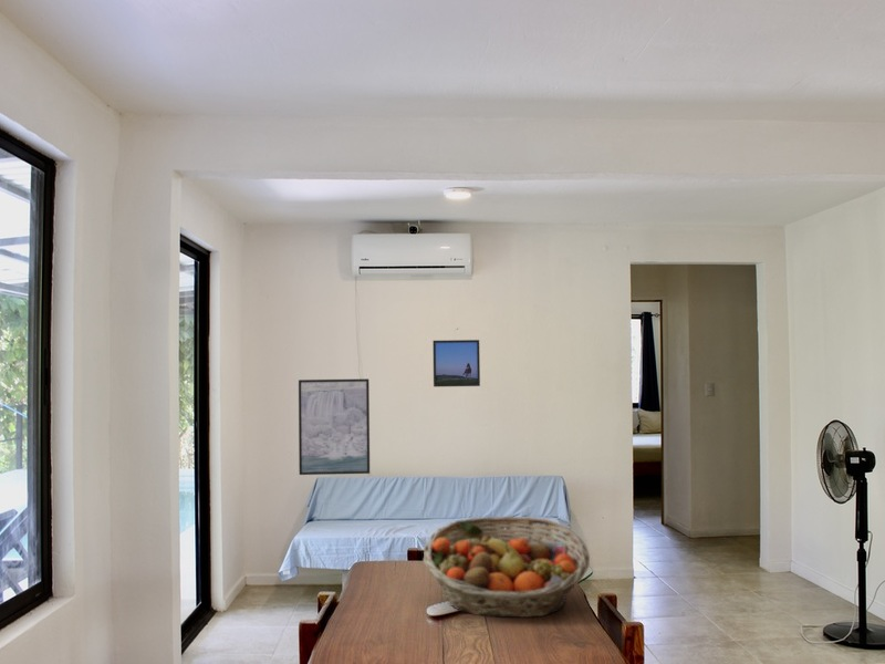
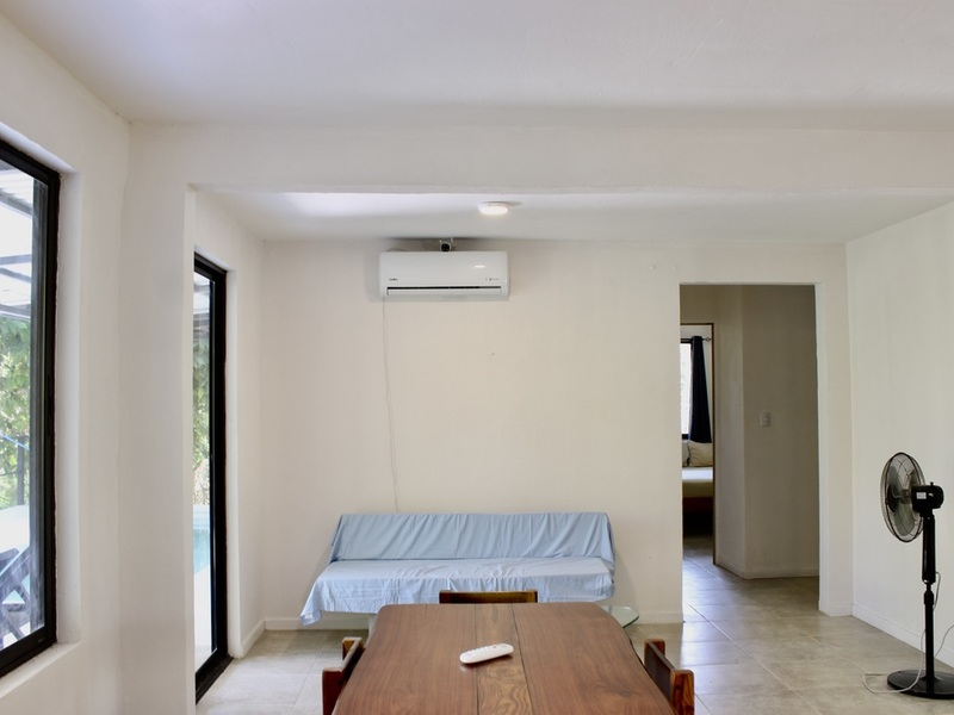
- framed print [298,377,371,476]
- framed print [431,339,481,387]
- fruit basket [423,516,591,619]
